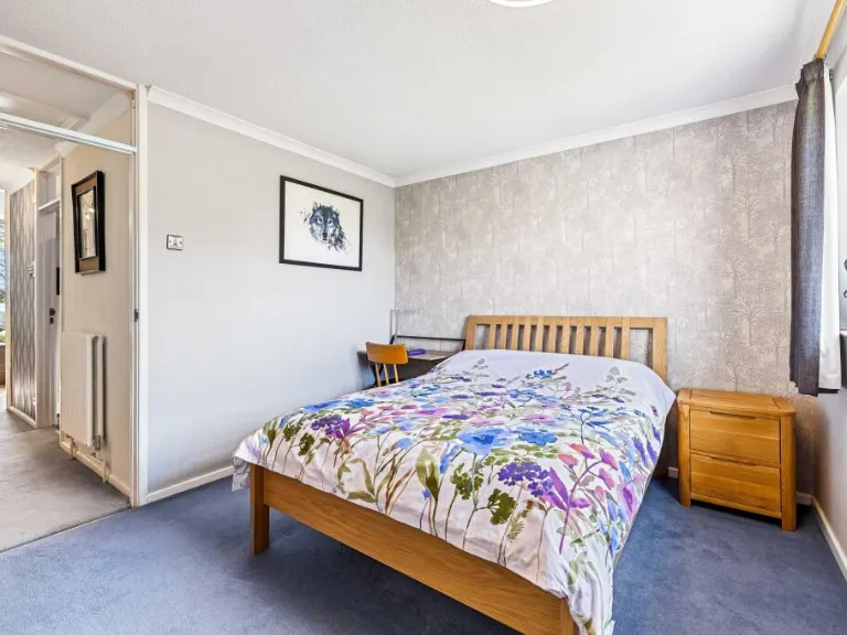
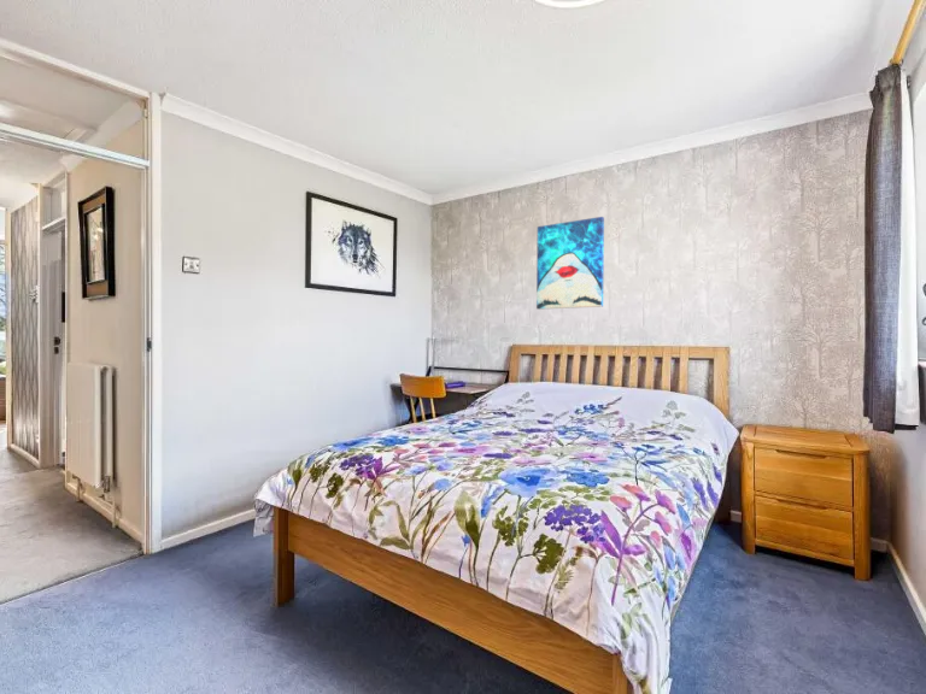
+ wall art [535,216,605,311]
